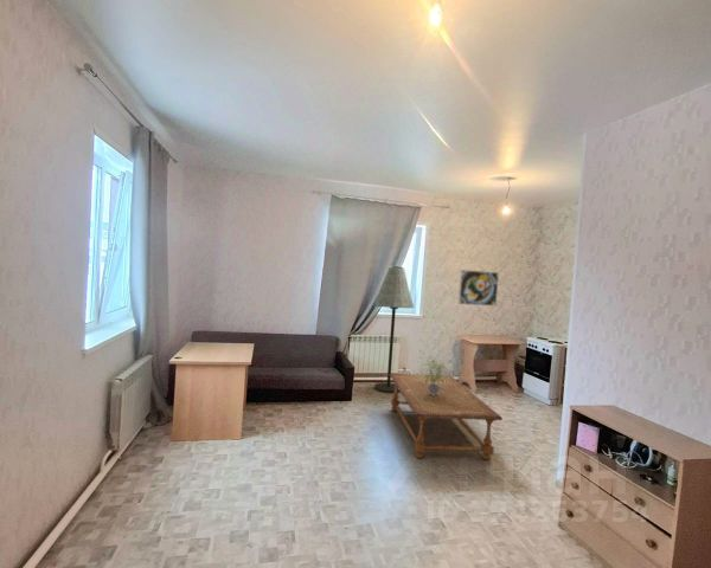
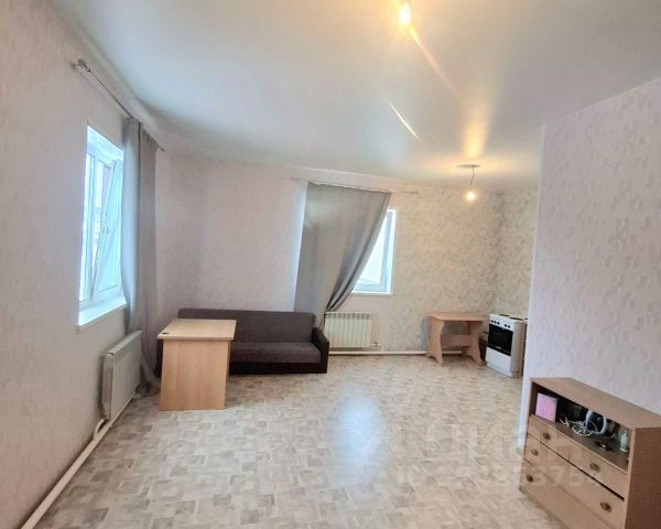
- floor lamp [373,265,415,394]
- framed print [457,269,500,308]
- coffee table [390,373,504,462]
- potted plant [419,354,451,395]
